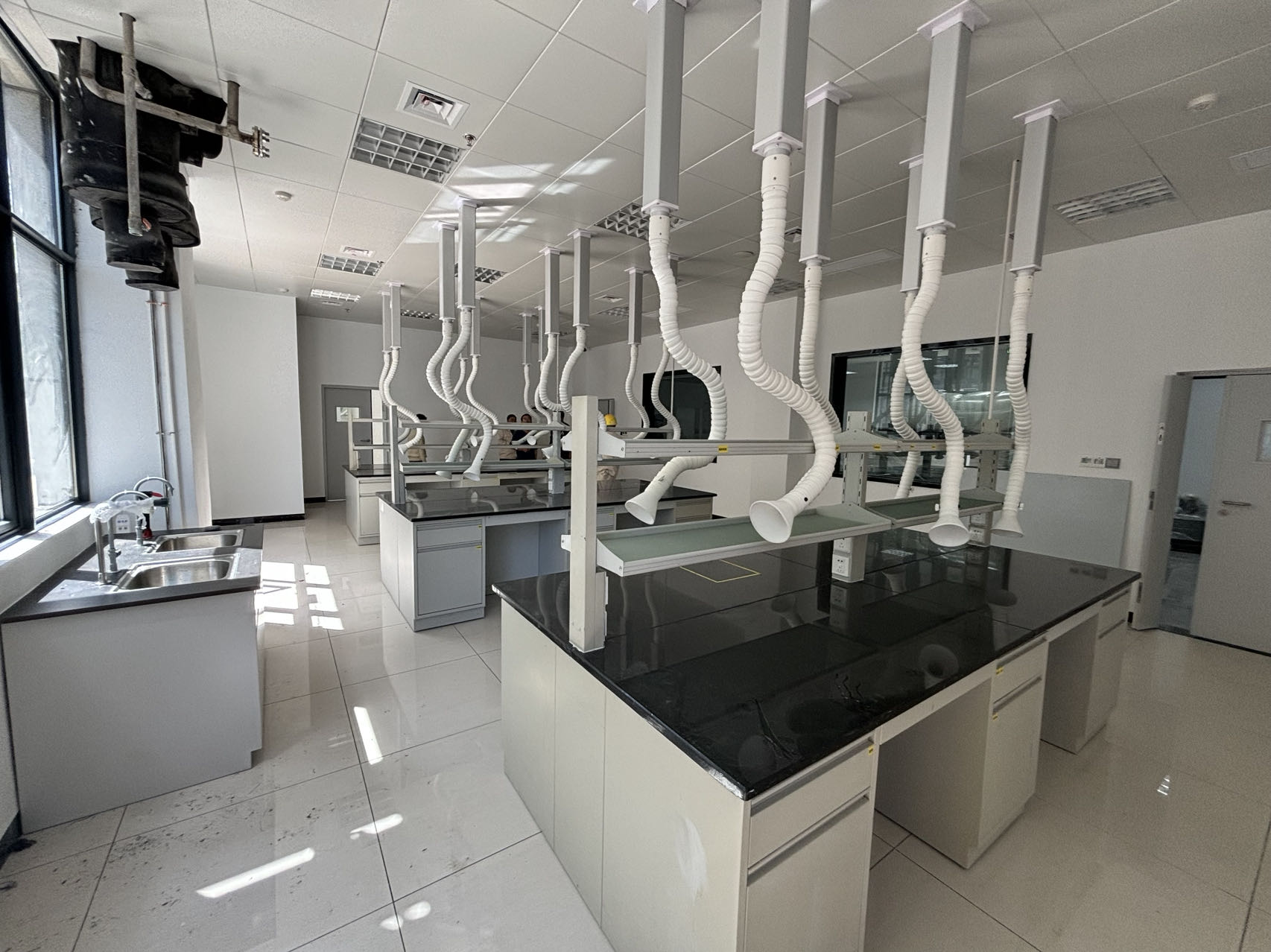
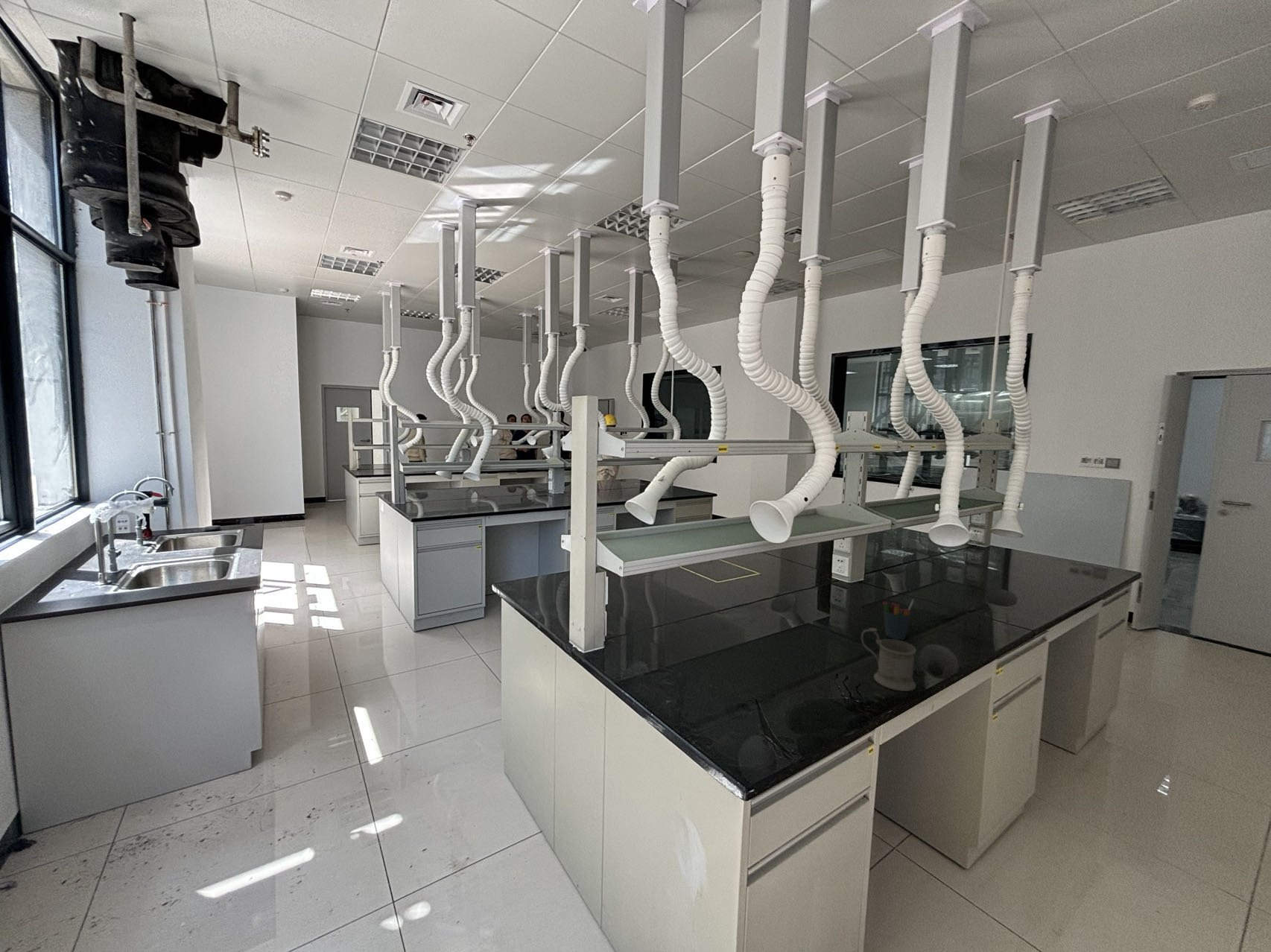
+ pen holder [882,599,915,641]
+ mug [860,627,917,692]
